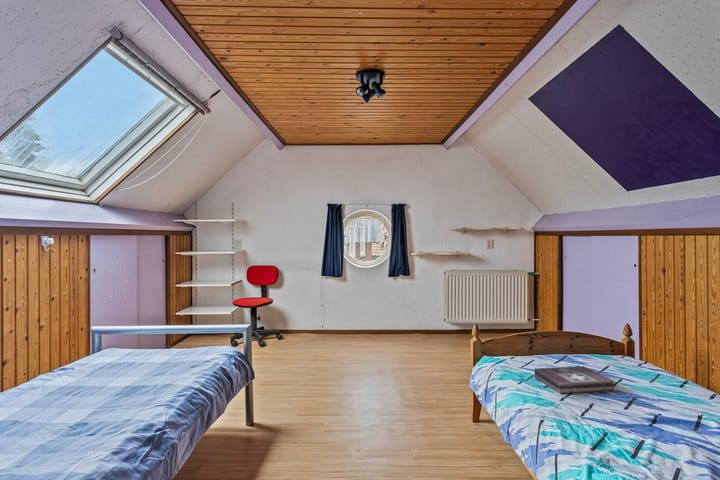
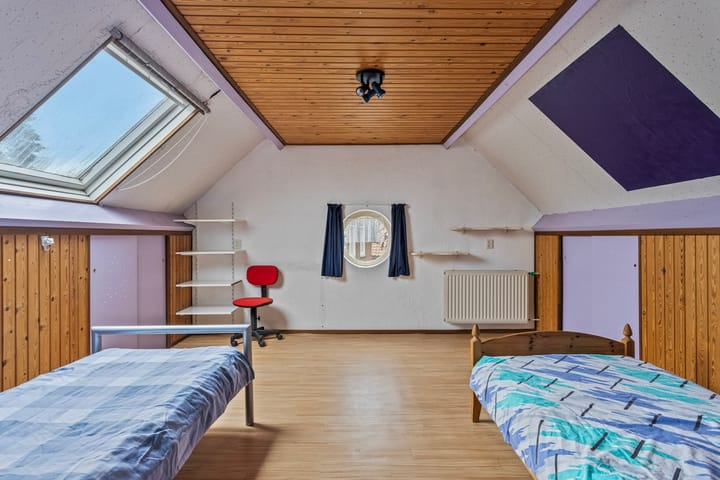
- first aid kit [534,365,615,394]
